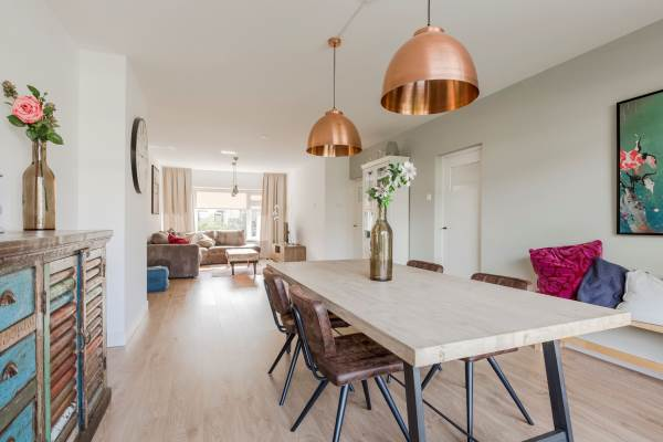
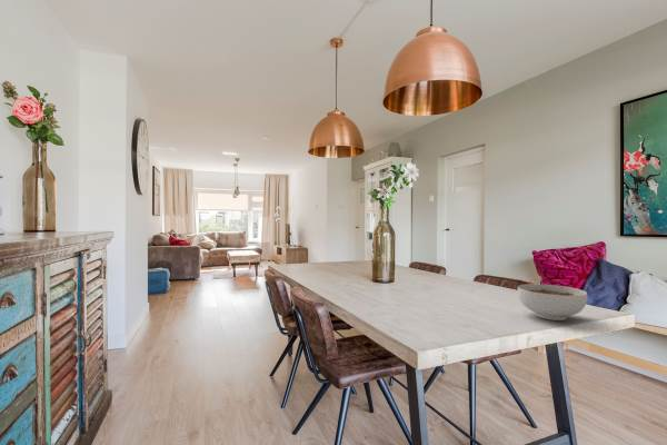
+ bowl [517,283,588,322]
